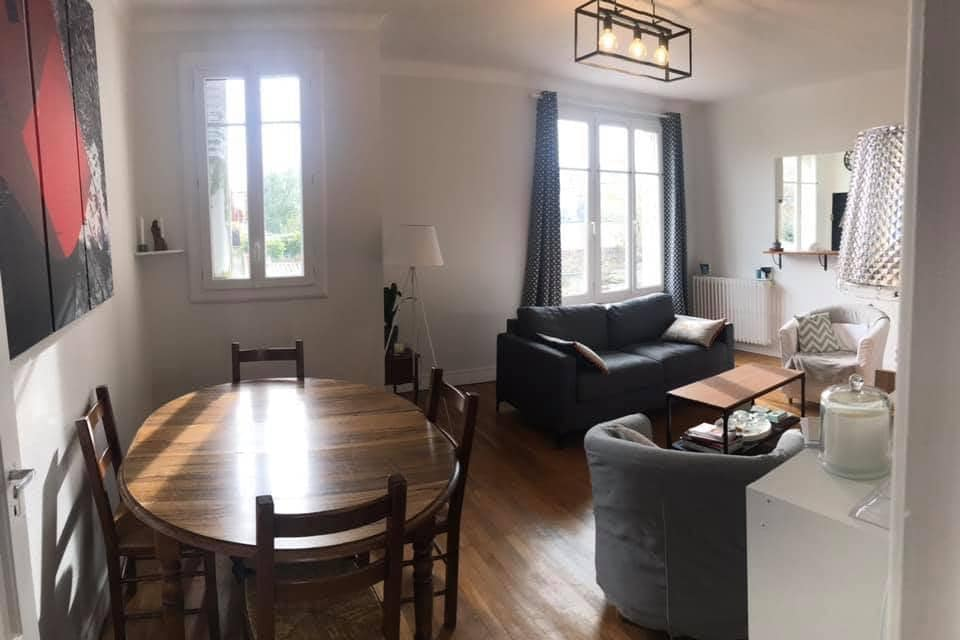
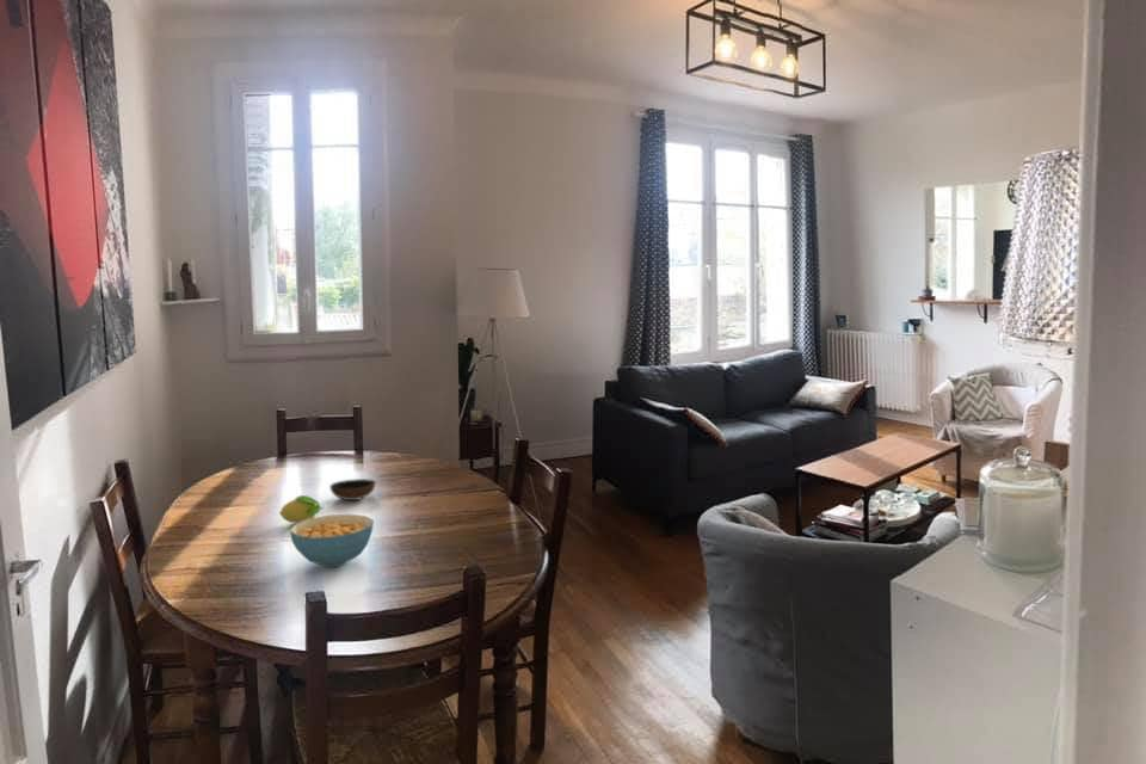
+ fruit [278,494,325,524]
+ cereal bowl [289,513,375,568]
+ bowl [328,478,377,501]
